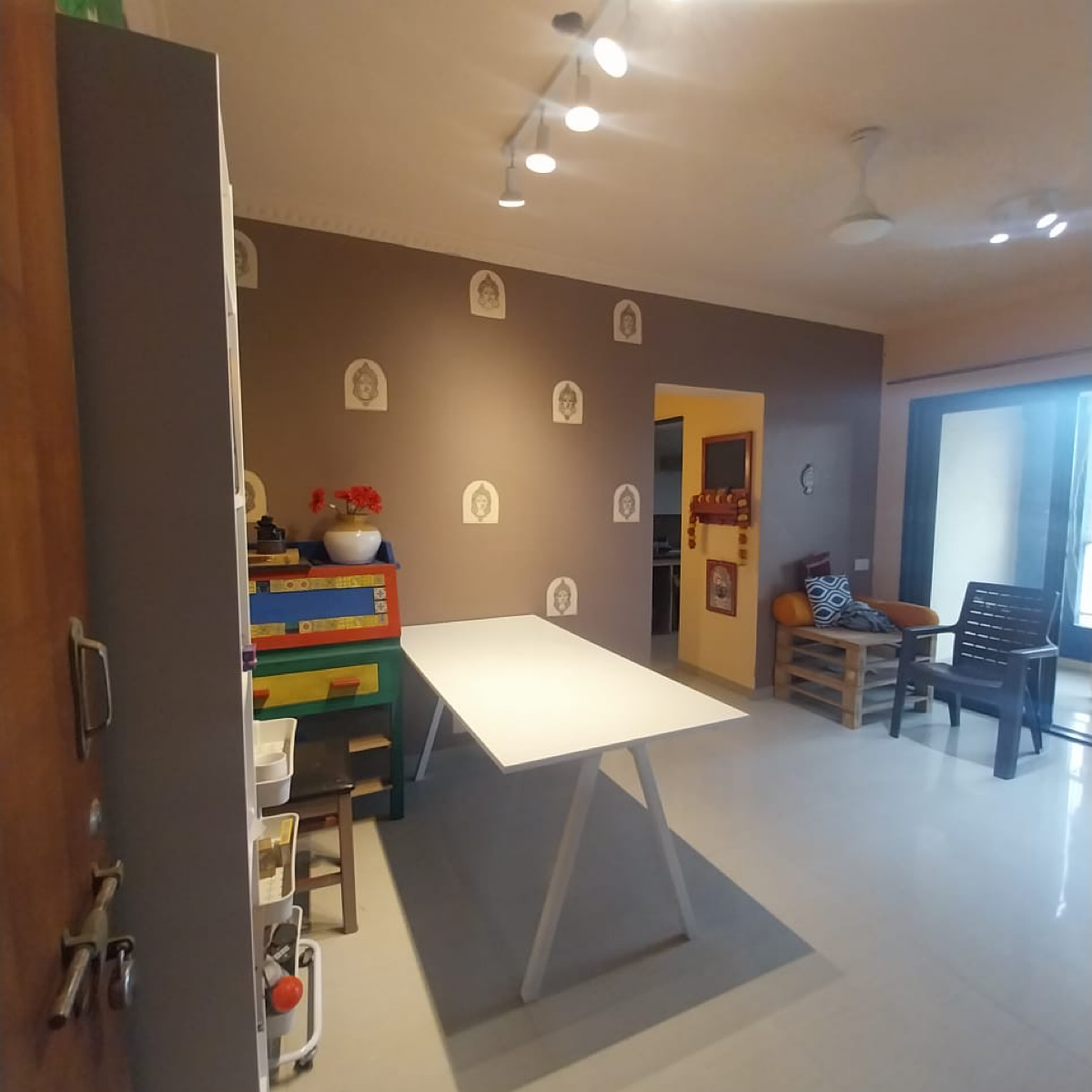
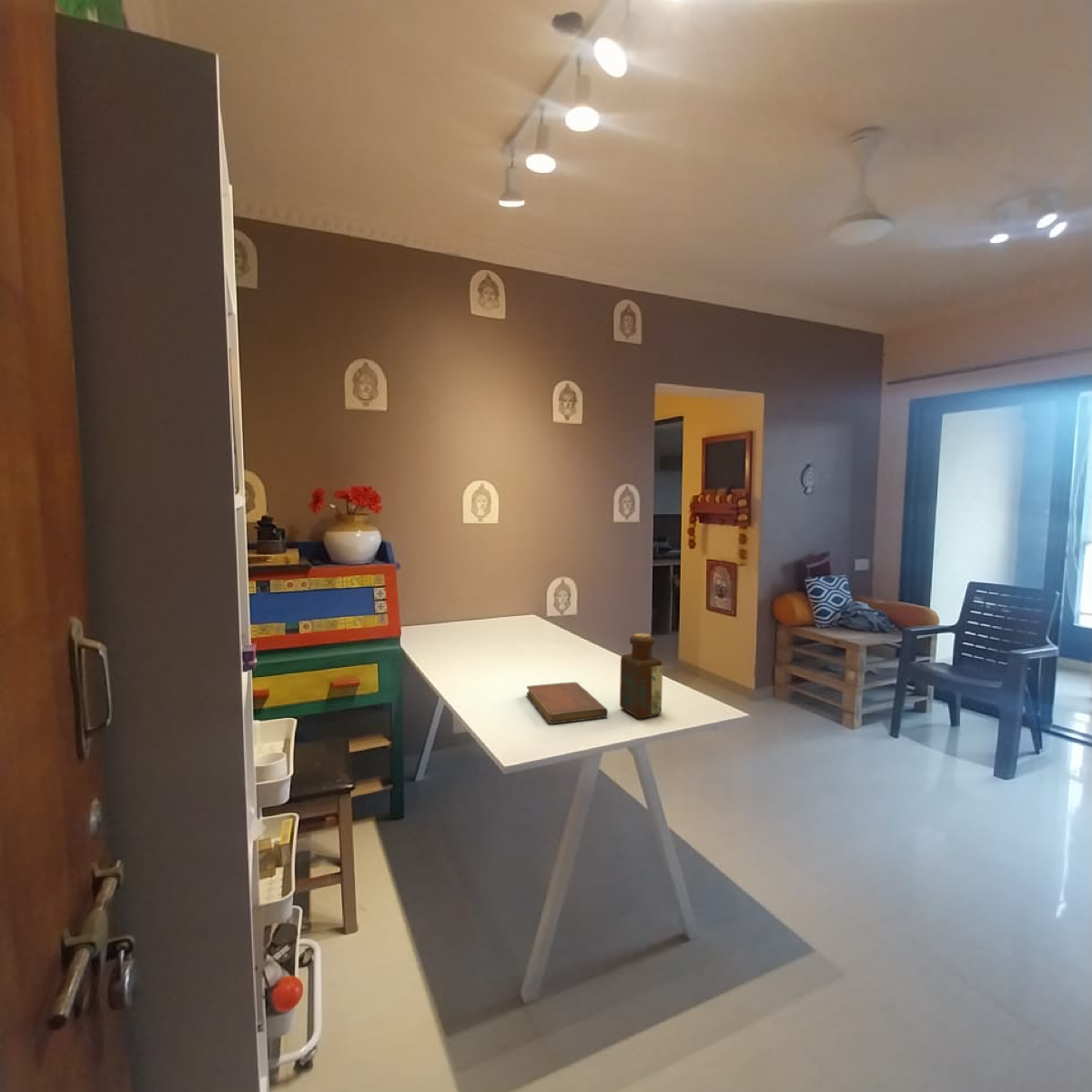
+ bottle [619,632,663,719]
+ notebook [526,682,609,724]
